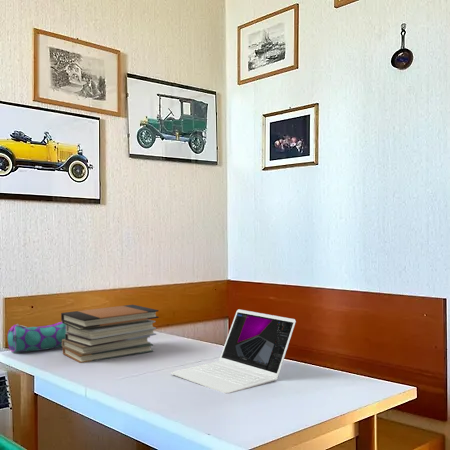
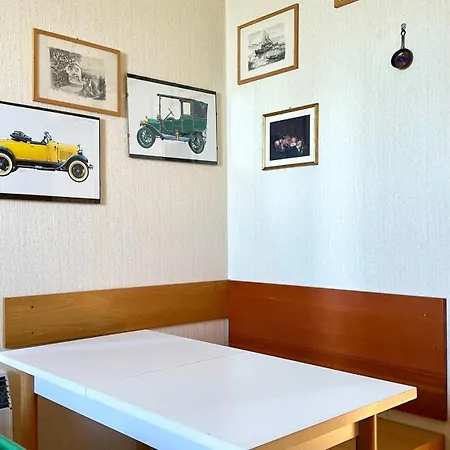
- laptop [171,308,297,394]
- book stack [60,304,160,364]
- pencil case [6,321,66,354]
